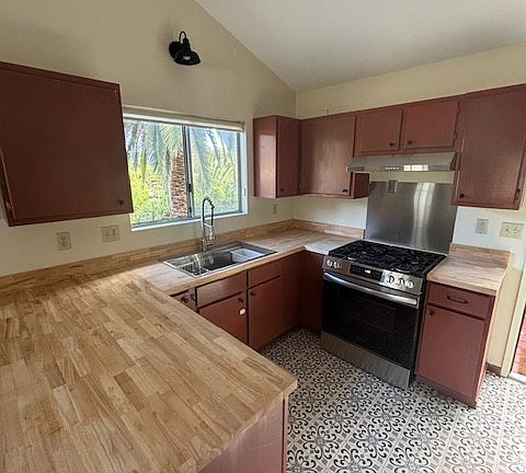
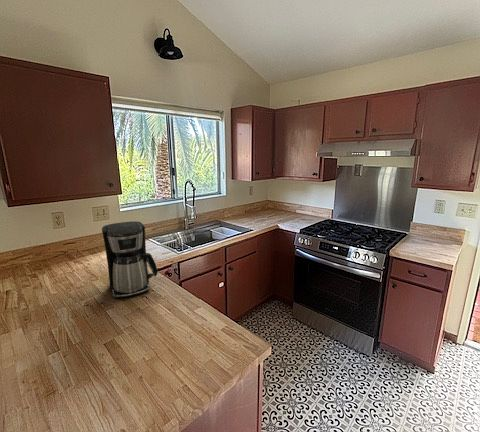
+ coffee maker [101,220,159,299]
